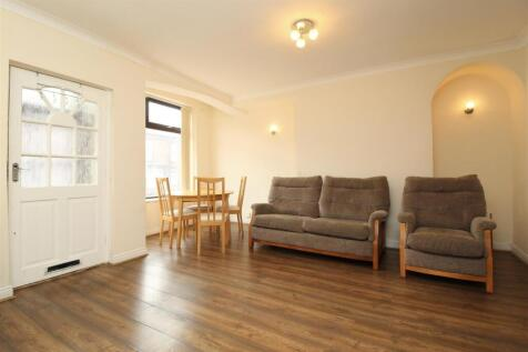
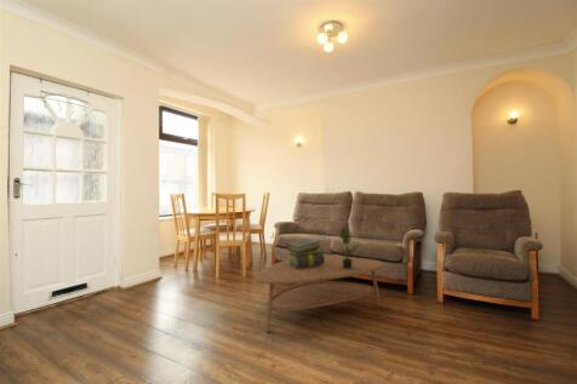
+ stack of books [285,237,325,269]
+ coffee table [255,256,385,334]
+ potted plant [337,227,362,269]
